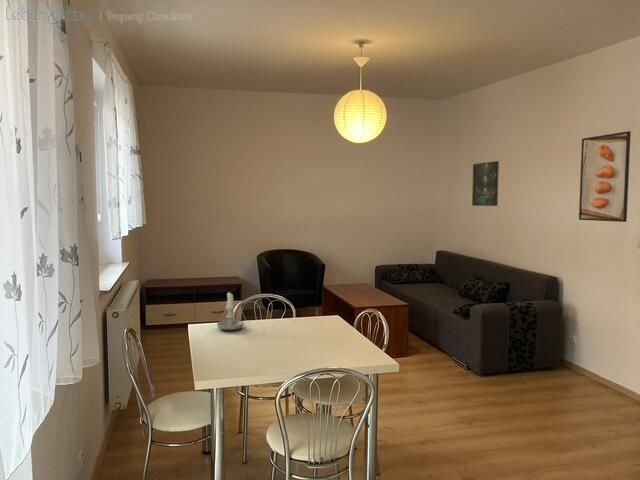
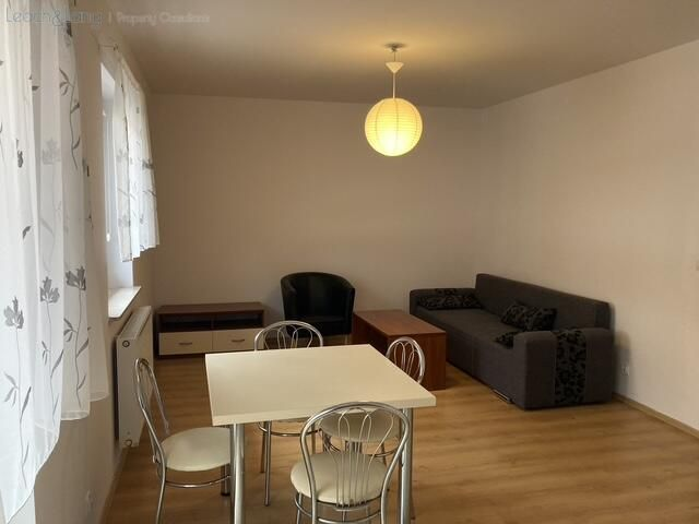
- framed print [578,130,632,223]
- candle [216,291,245,331]
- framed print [471,160,500,207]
